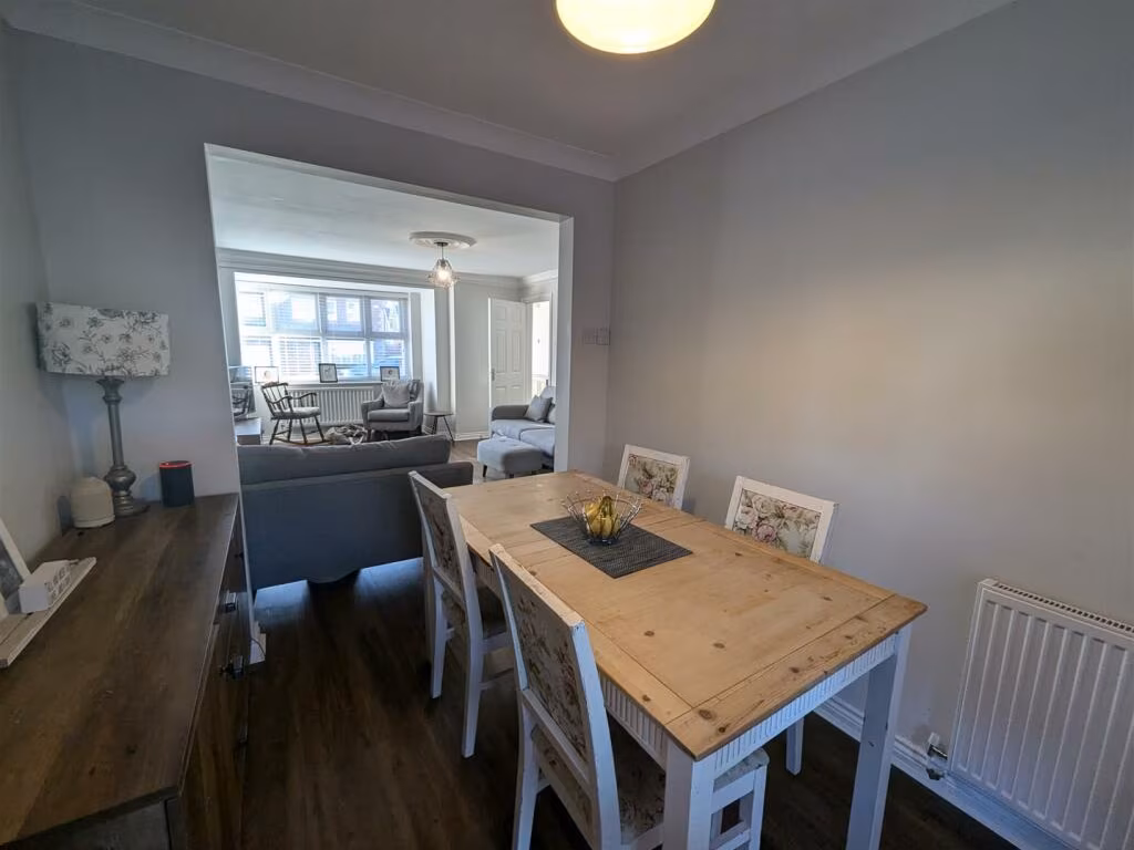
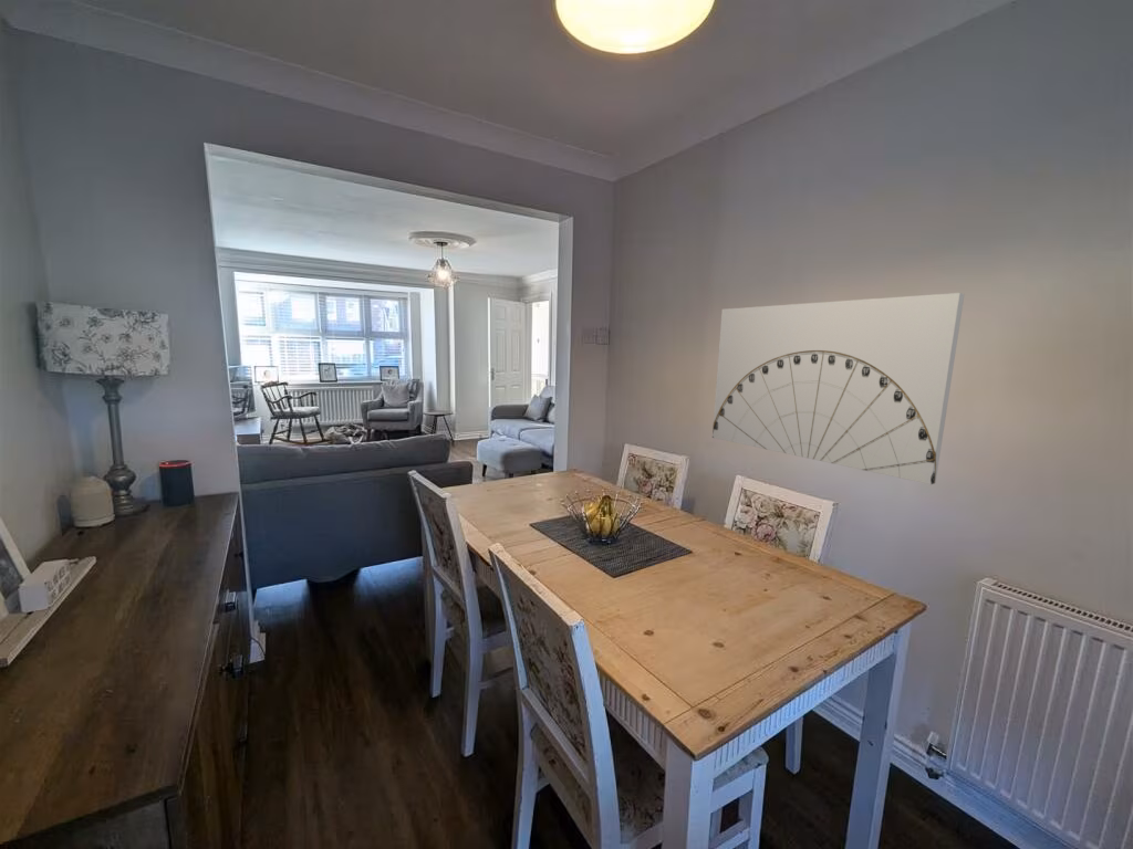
+ wall art [711,292,966,485]
